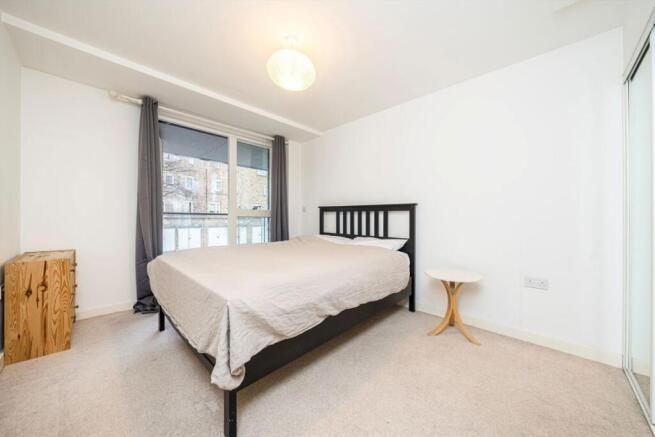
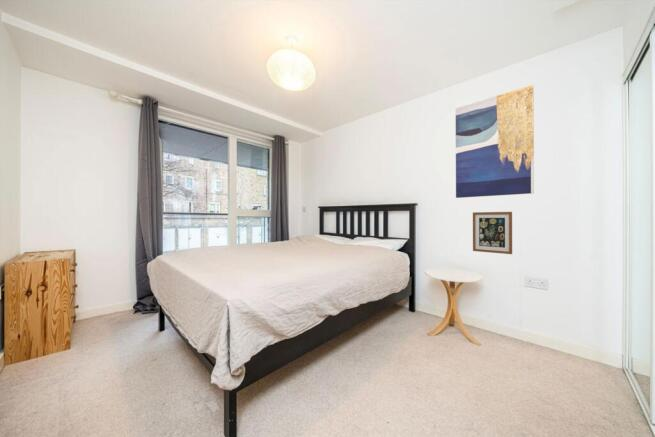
+ wall art [472,211,513,255]
+ wall art [455,84,535,199]
